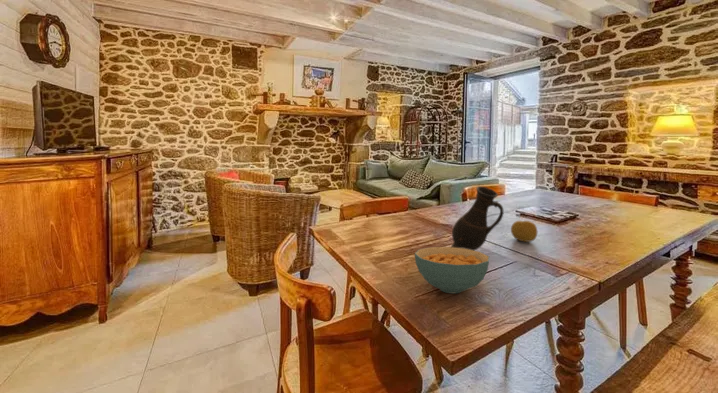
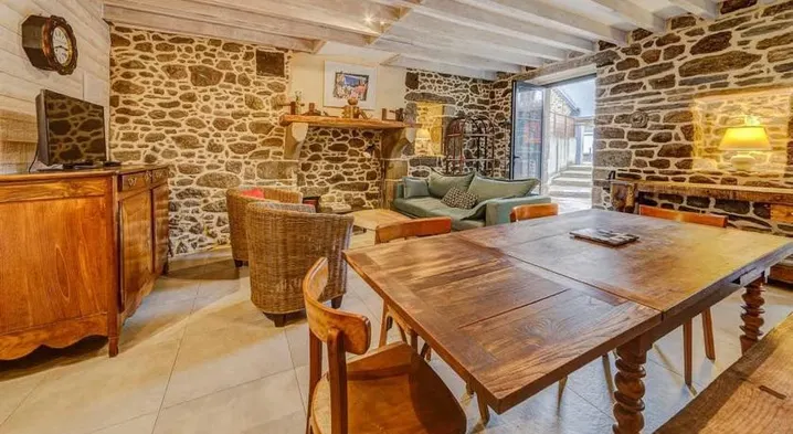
- cereal bowl [414,246,490,294]
- fruit [510,220,538,243]
- jug [450,185,505,251]
